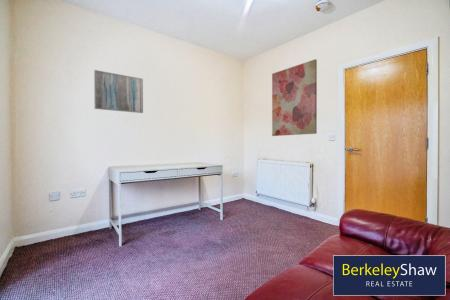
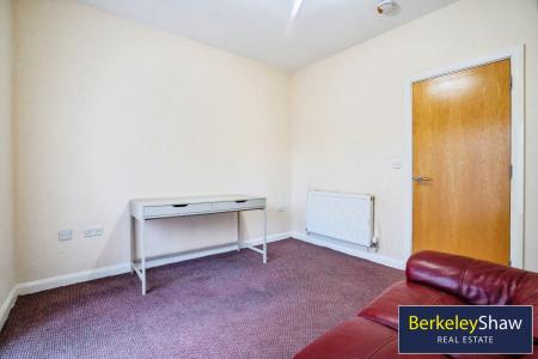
- wall art [93,69,144,114]
- wall art [271,58,318,137]
